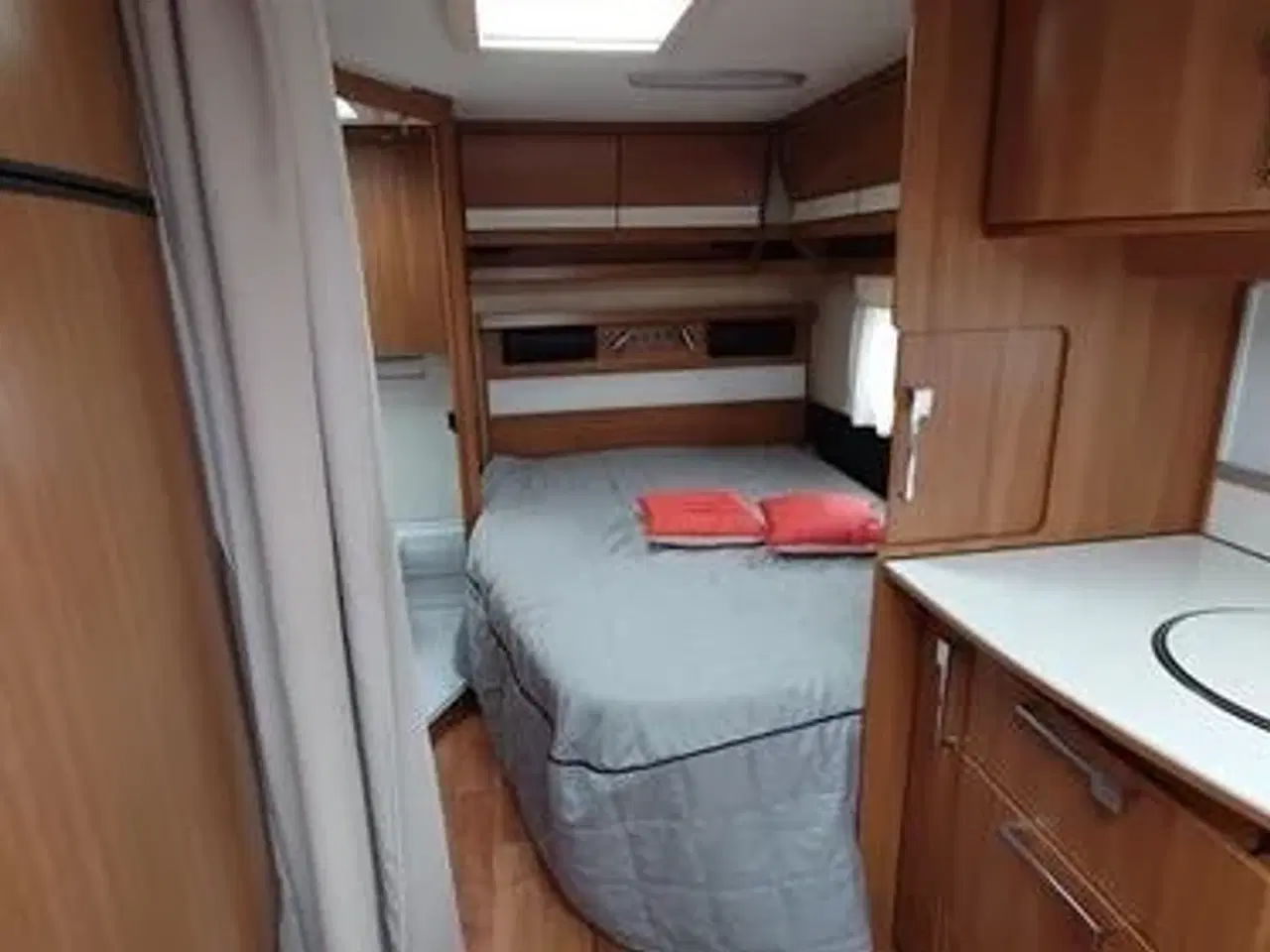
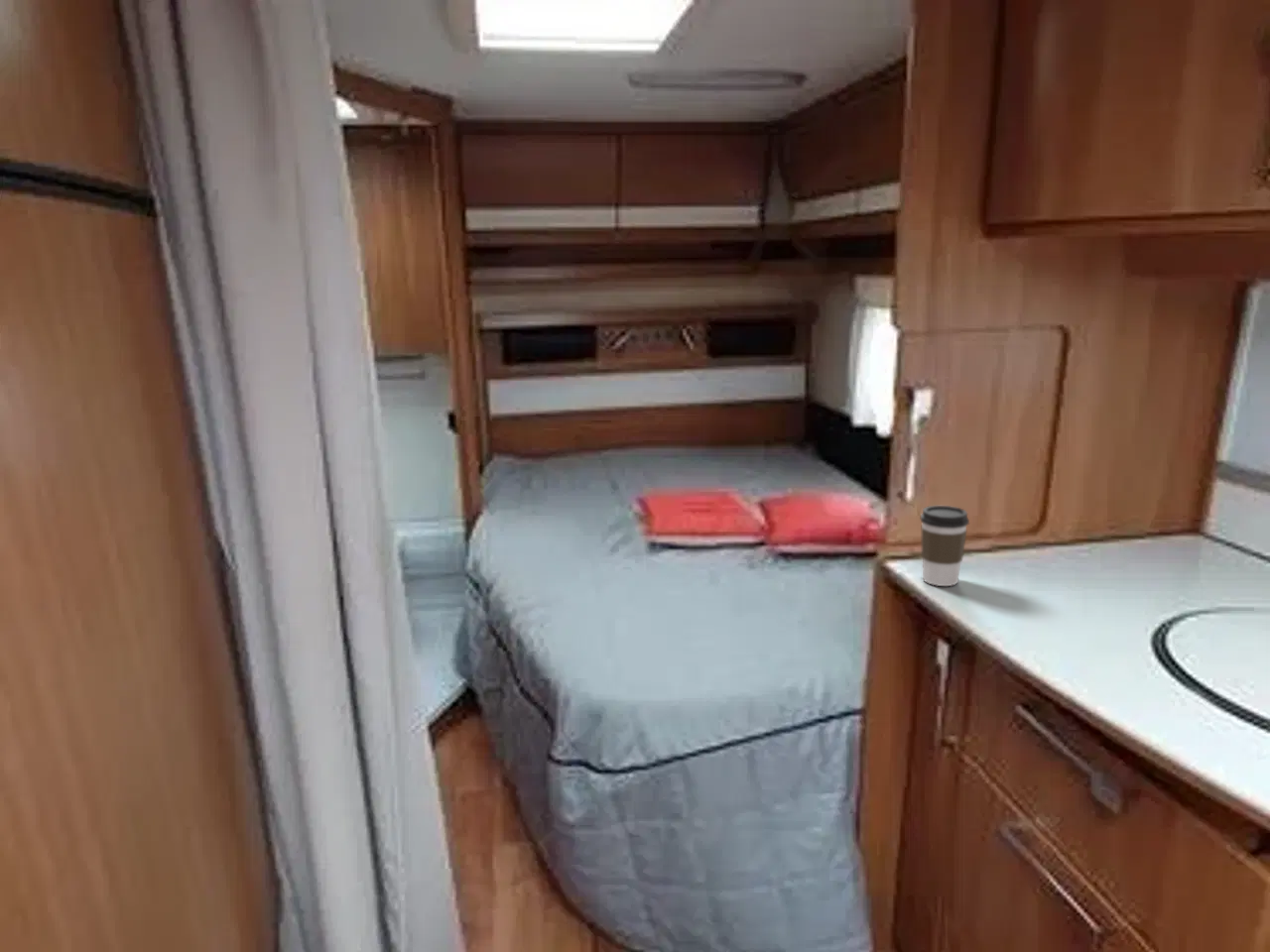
+ coffee cup [920,505,970,587]
